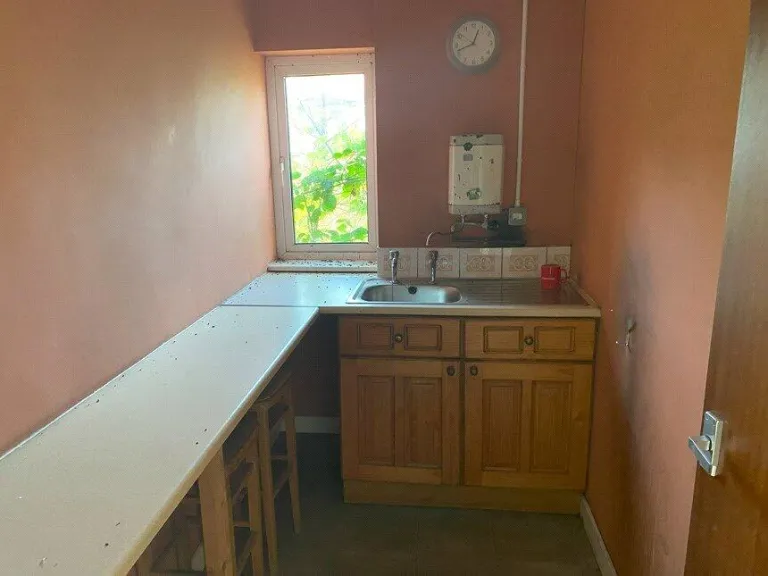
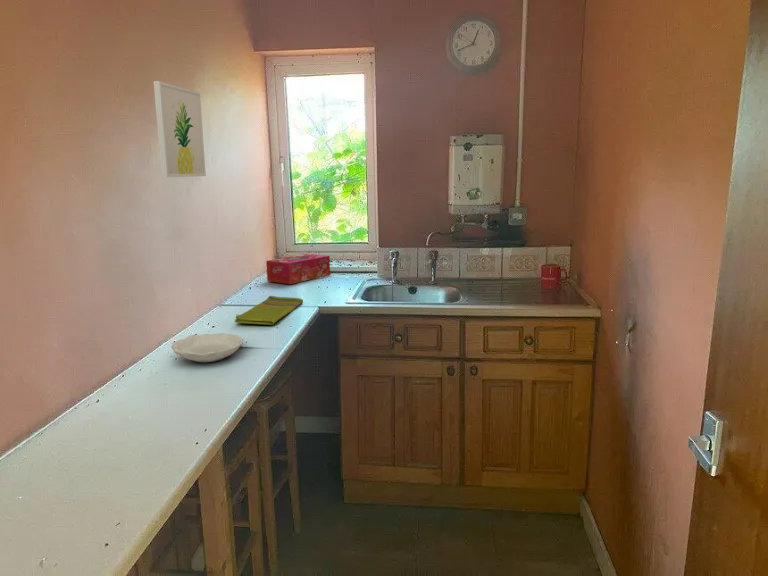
+ wall art [153,80,207,178]
+ tissue box [265,253,331,285]
+ dish towel [234,295,304,326]
+ bowl [170,332,244,363]
